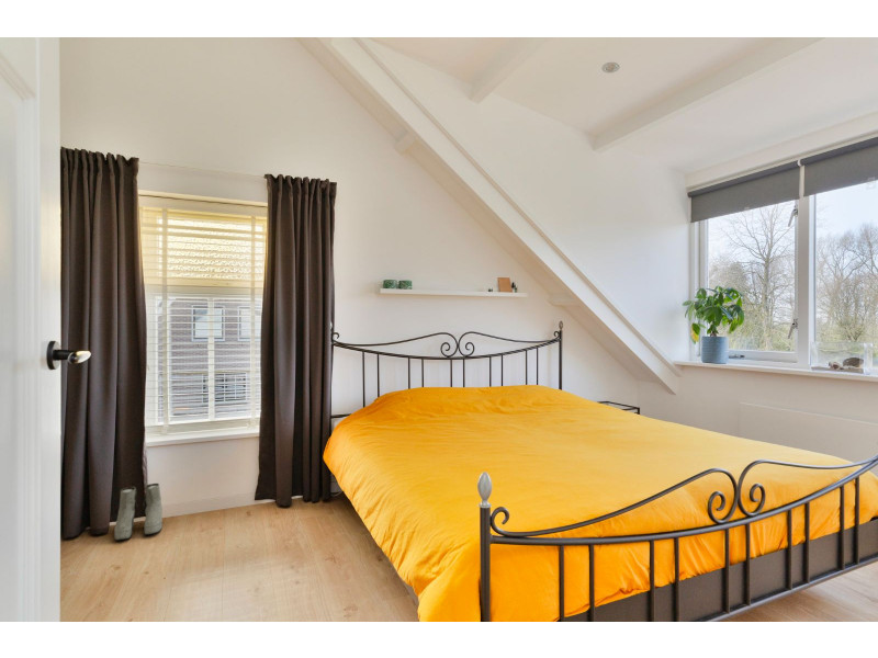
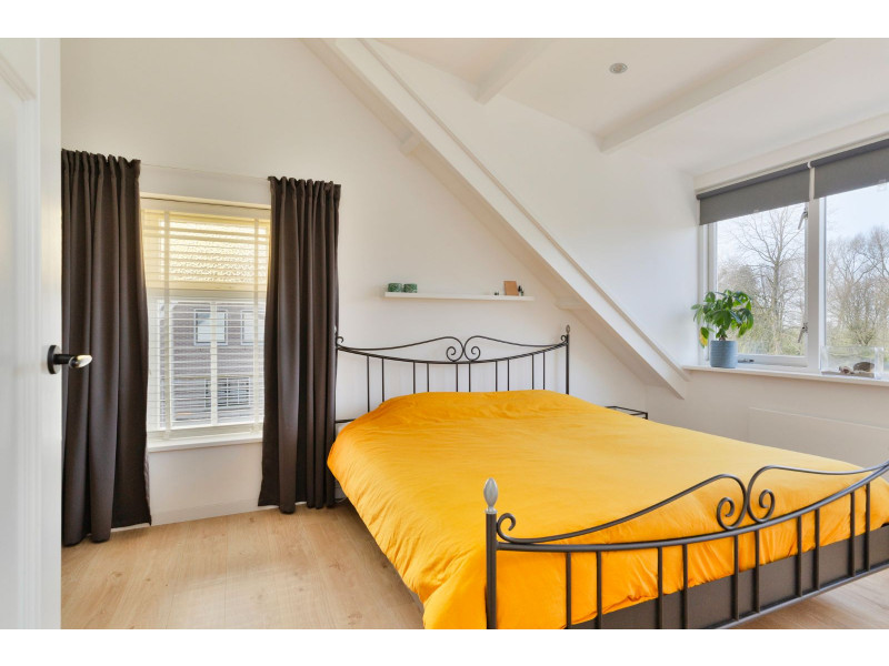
- boots [113,483,164,541]
